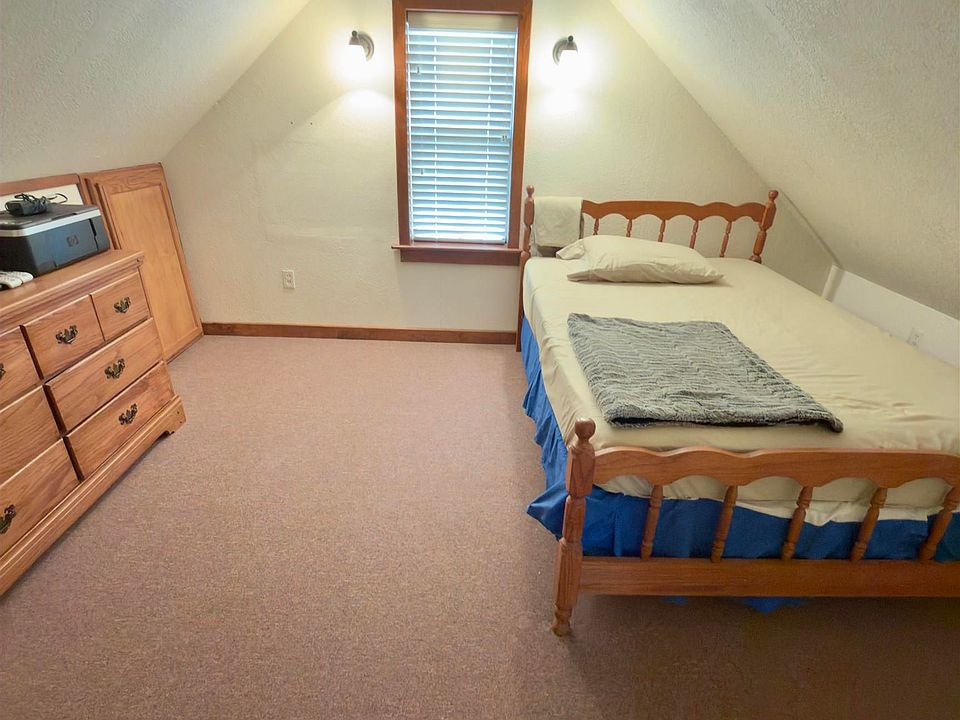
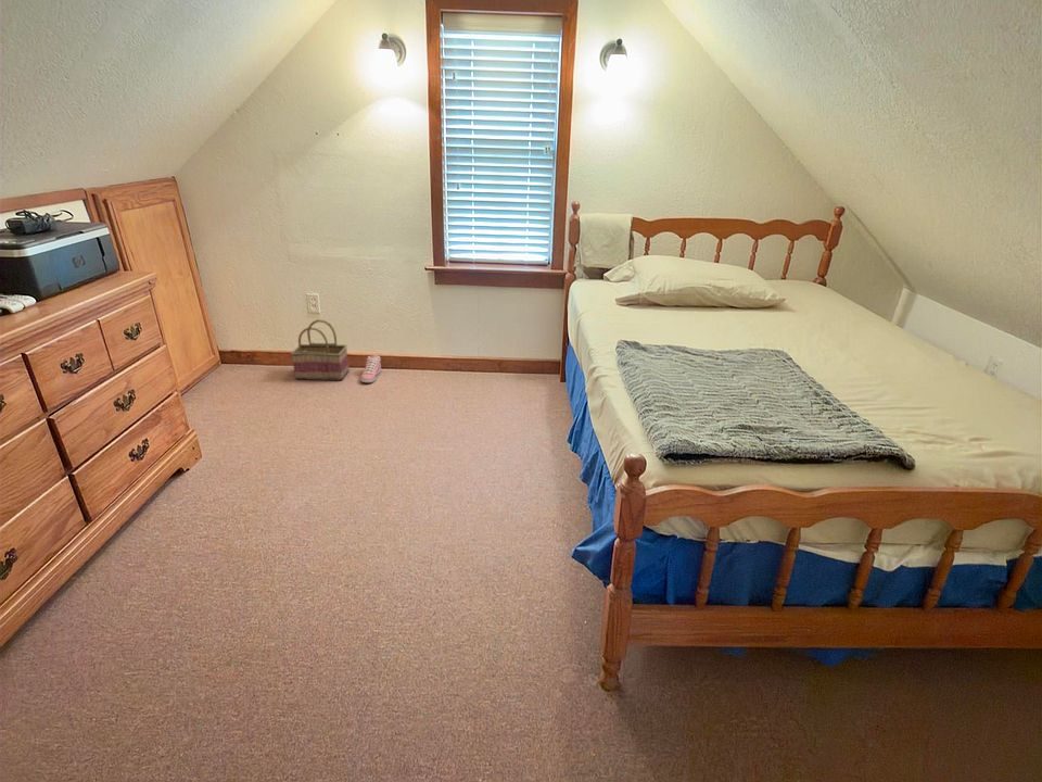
+ sneaker [359,354,382,383]
+ basket [290,318,351,381]
